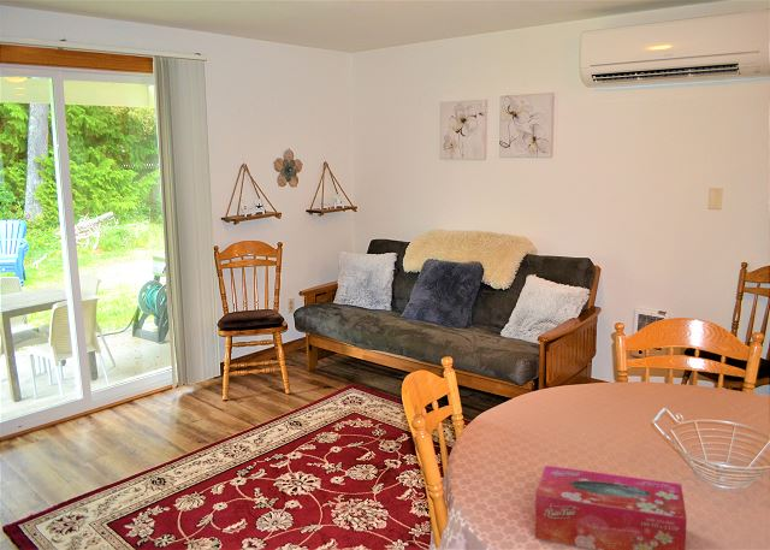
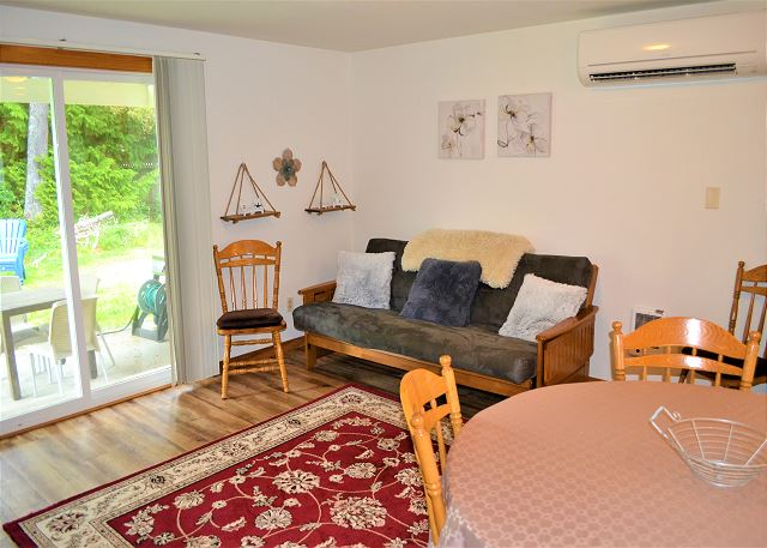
- tissue box [534,465,688,550]
